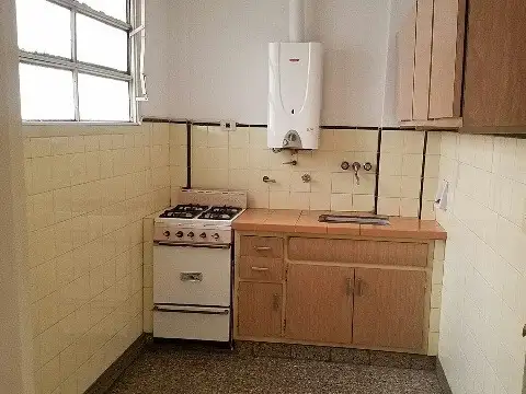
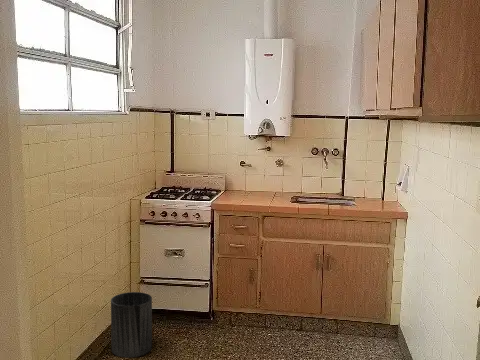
+ trash can [110,291,153,358]
